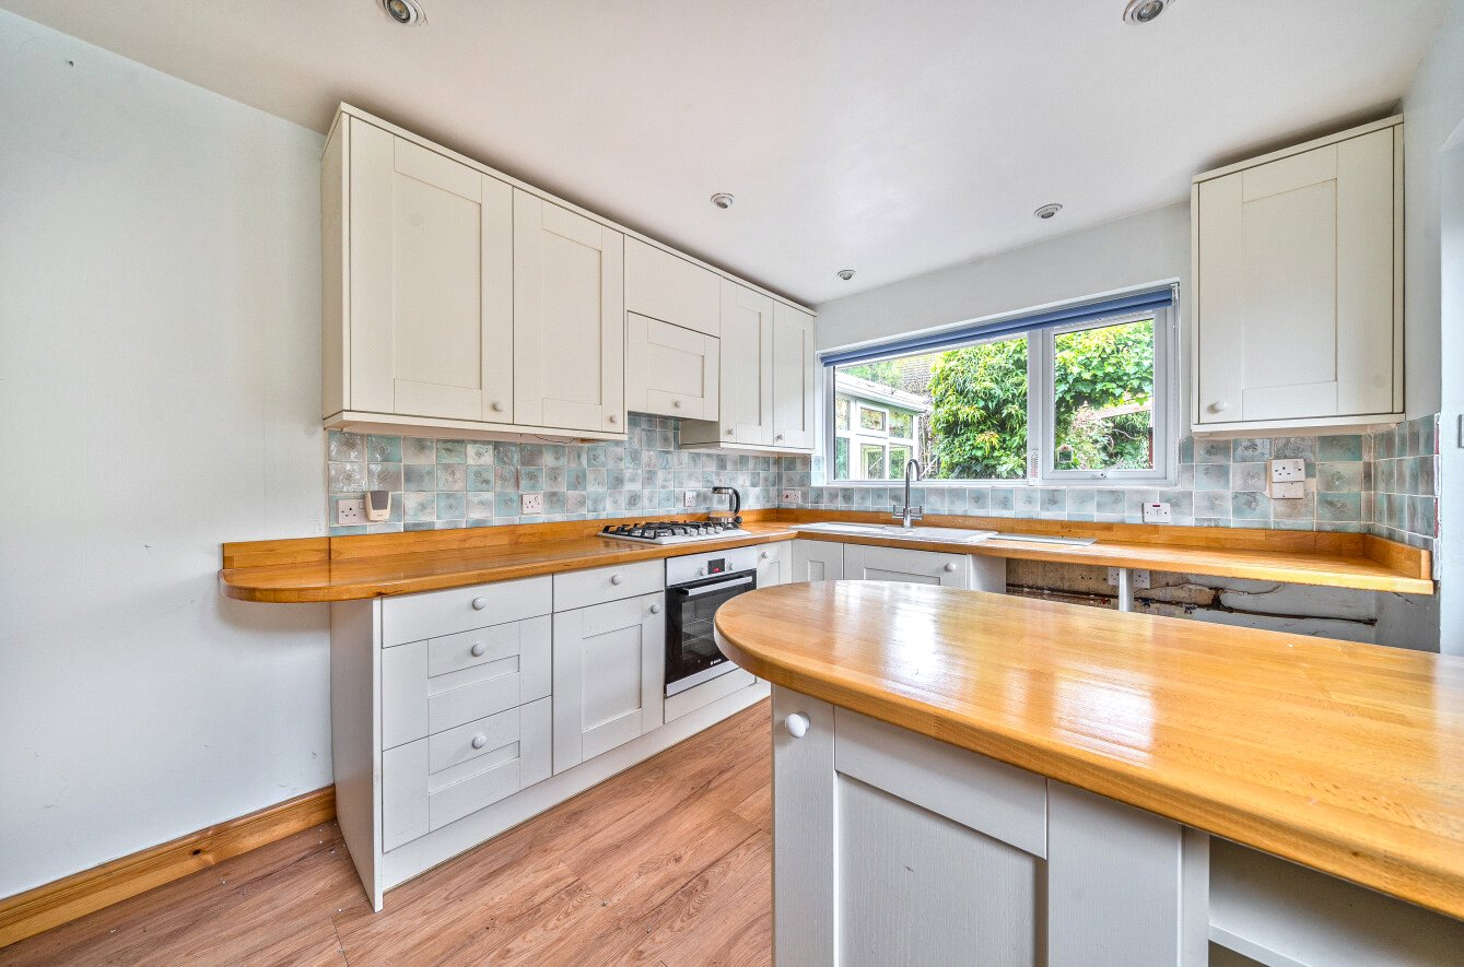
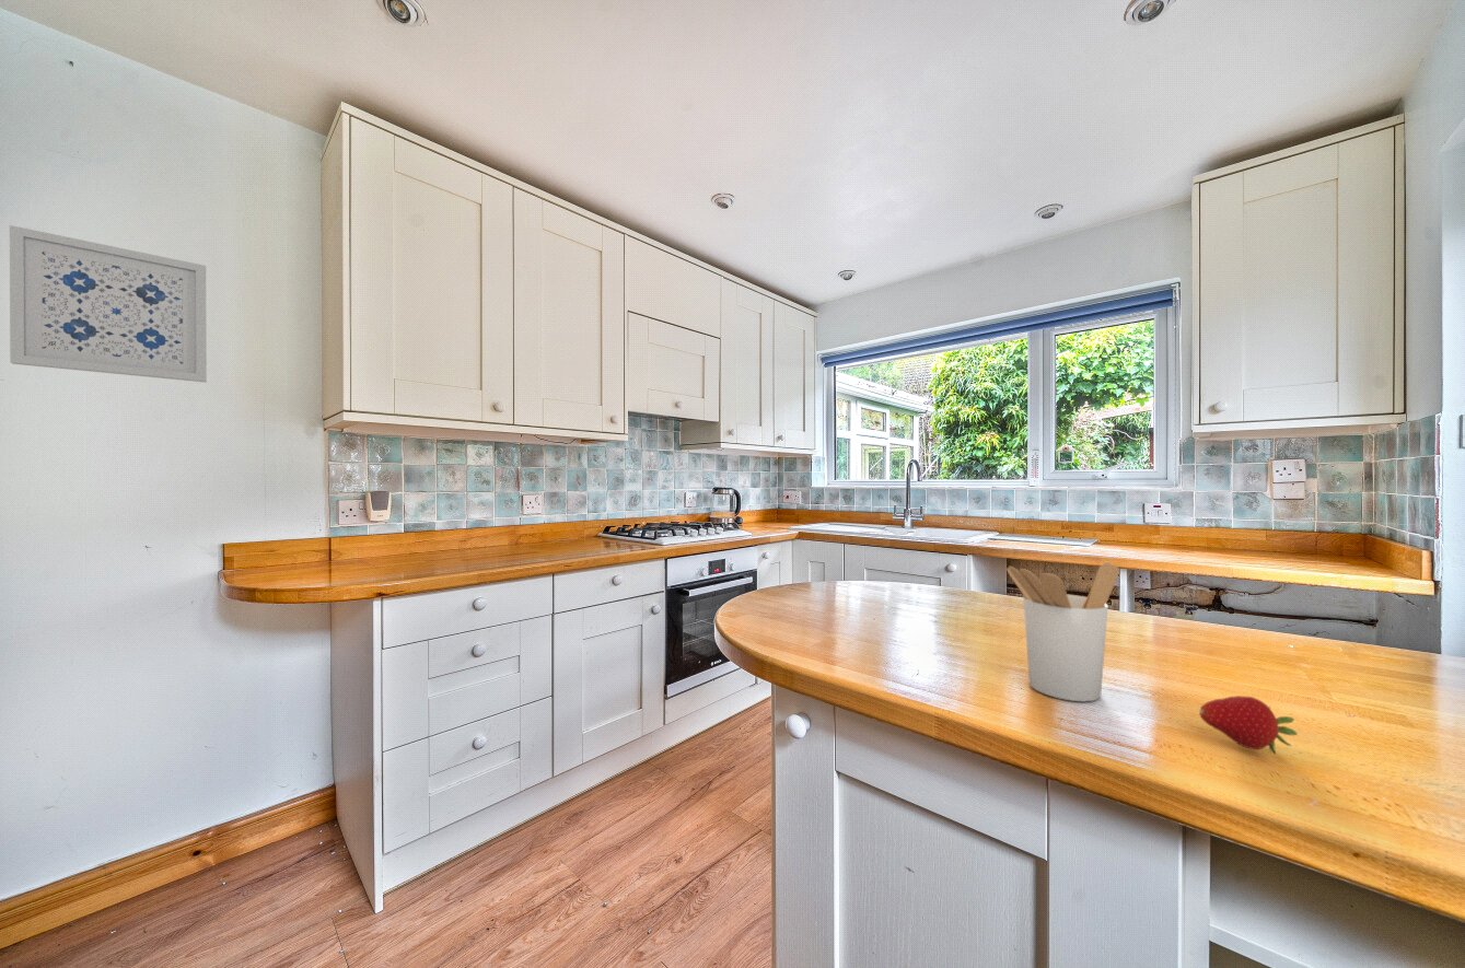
+ wall art [9,224,208,384]
+ fruit [1198,695,1299,755]
+ utensil holder [1005,561,1120,702]
